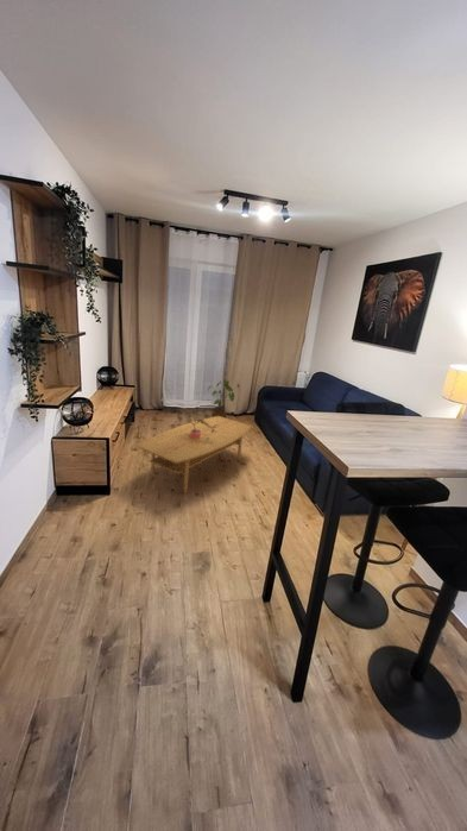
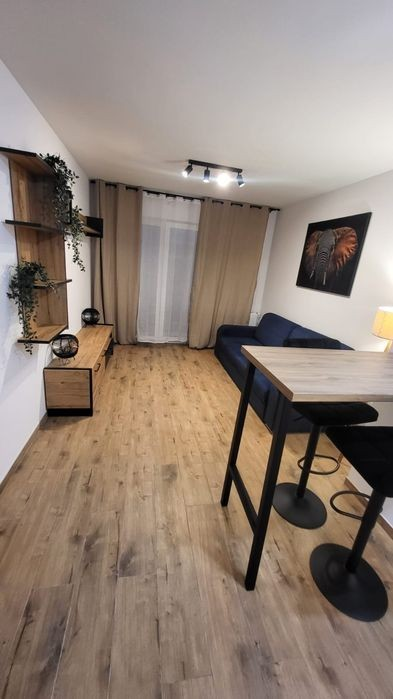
- house plant [206,379,241,418]
- coffee table [137,416,253,495]
- potted plant [183,410,217,439]
